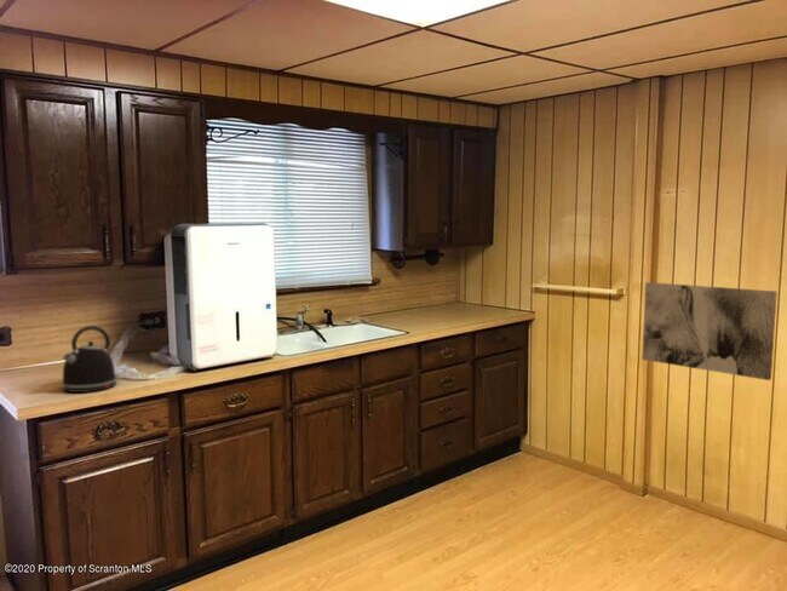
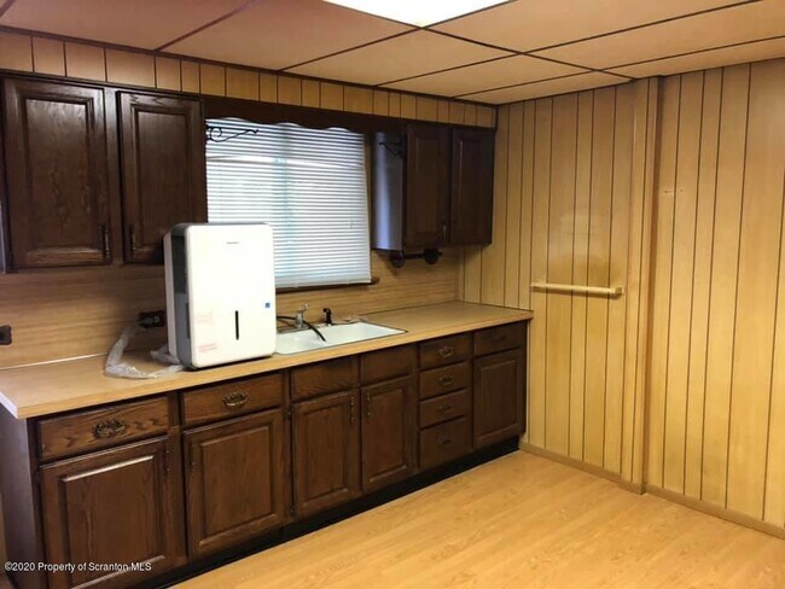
- wall art [642,281,779,381]
- kettle [61,325,119,394]
